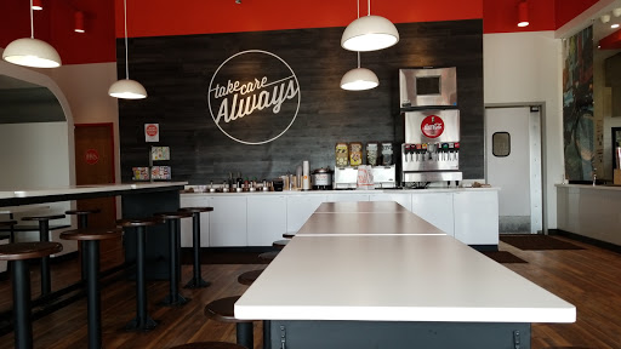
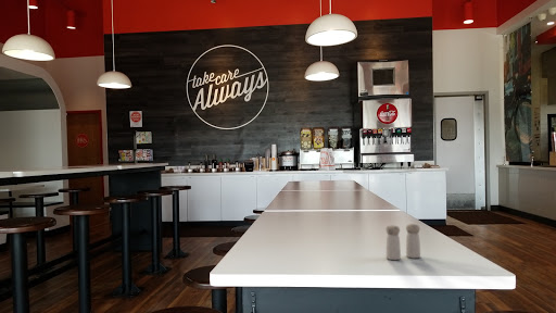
+ salt and pepper shaker [384,223,421,261]
